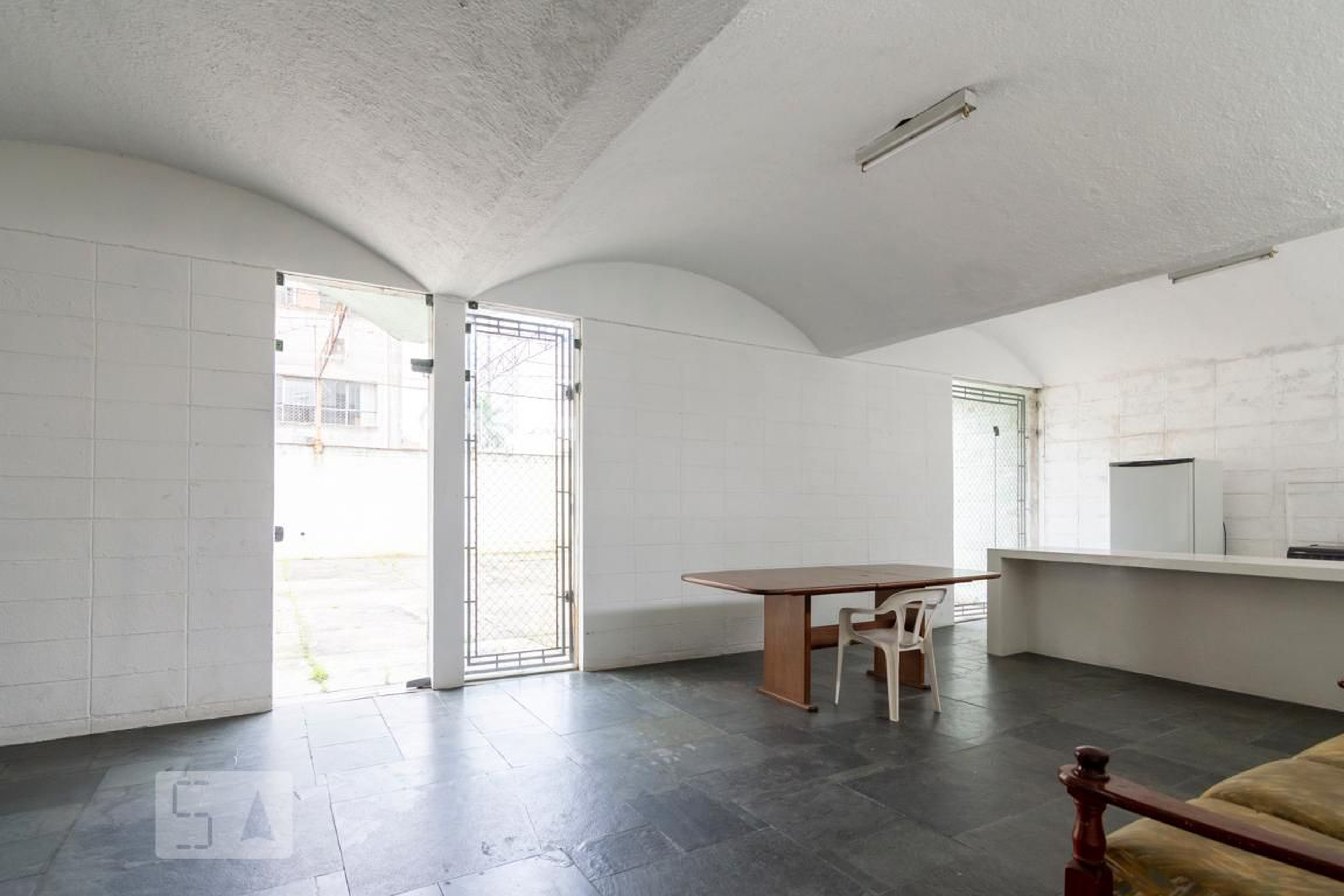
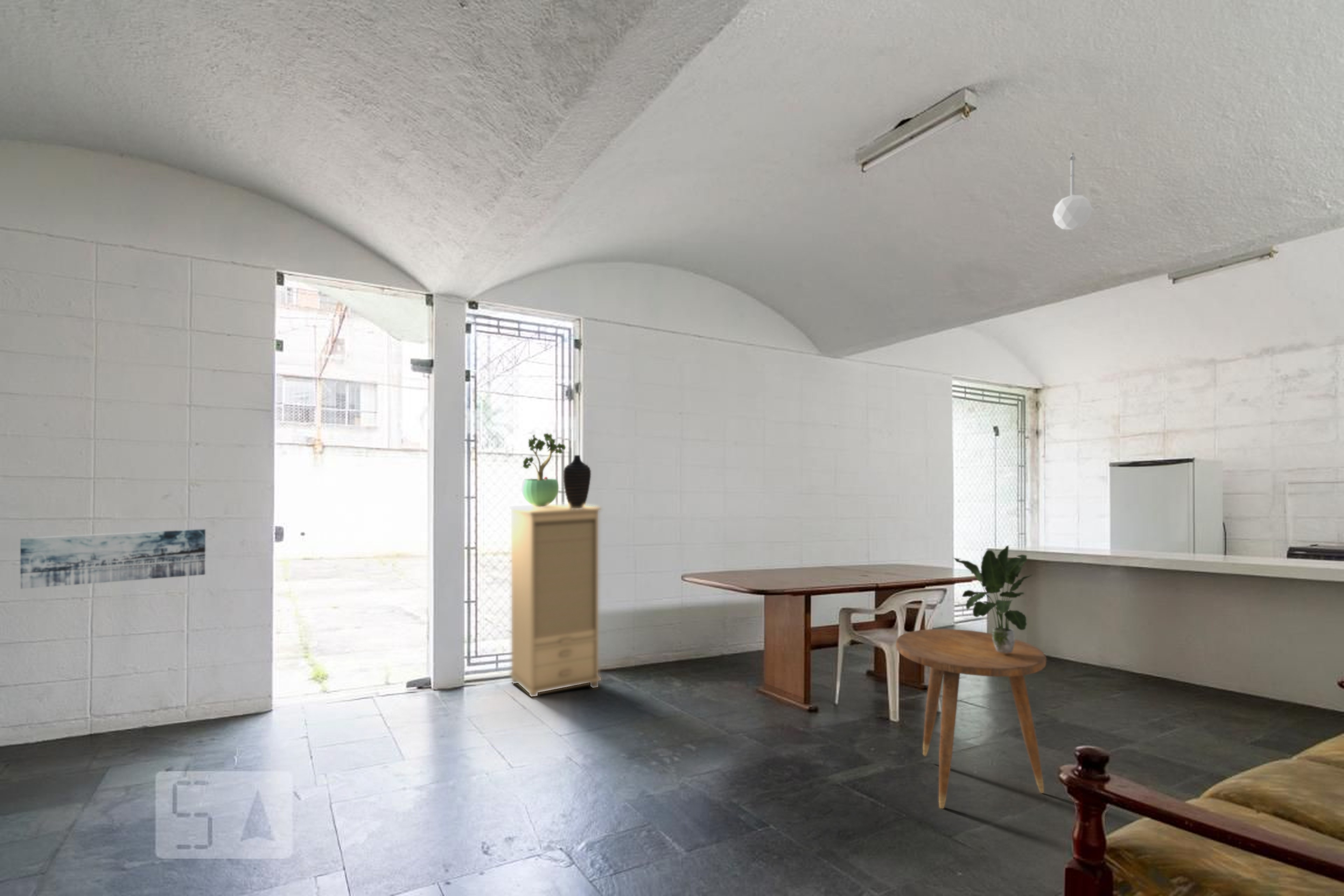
+ decorative vase [563,455,591,508]
+ wall art [20,528,206,589]
+ potted plant [952,545,1033,653]
+ cabinet [509,503,602,697]
+ side table [896,629,1047,809]
+ pendant lamp [1052,152,1093,230]
+ potted plant [521,433,566,506]
